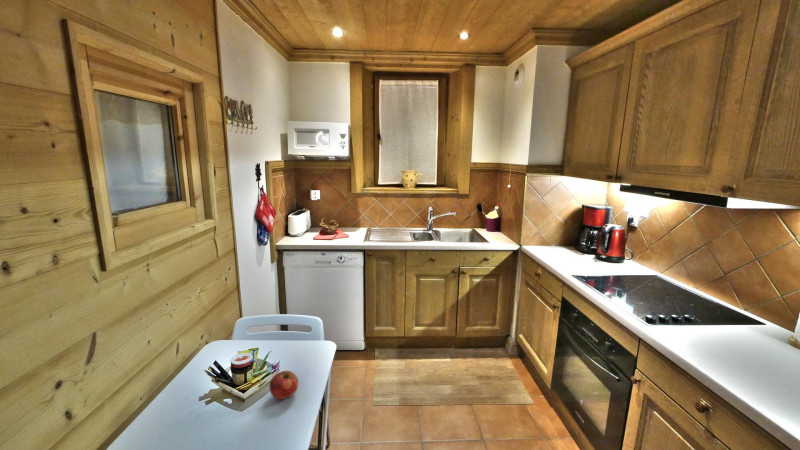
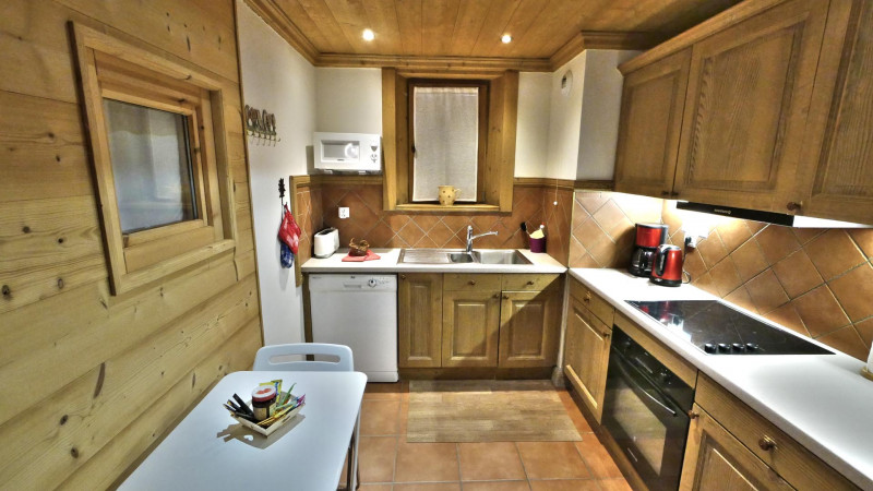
- fruit [269,370,299,400]
